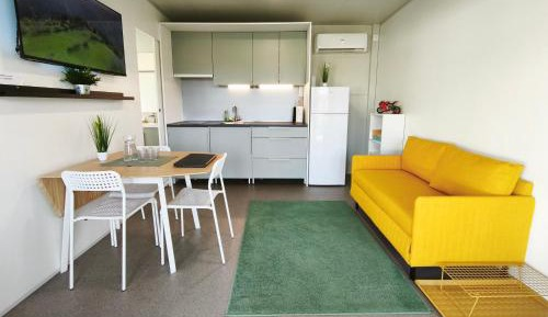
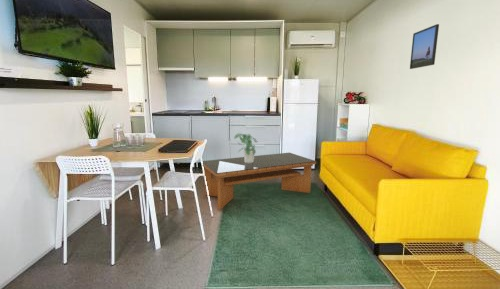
+ potted plant [233,132,259,163]
+ coffee table [202,152,317,211]
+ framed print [409,23,440,70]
